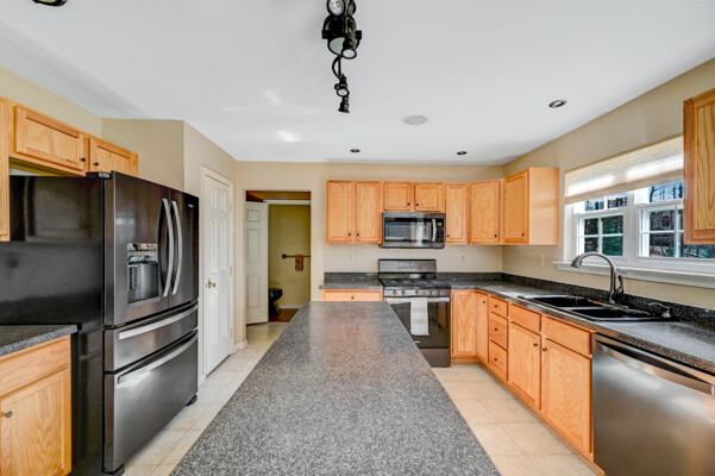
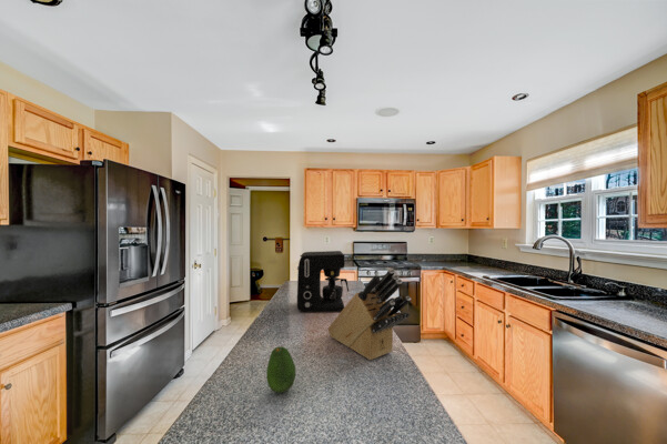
+ coffee maker [296,250,350,313]
+ knife block [326,268,412,361]
+ fruit [265,345,296,394]
